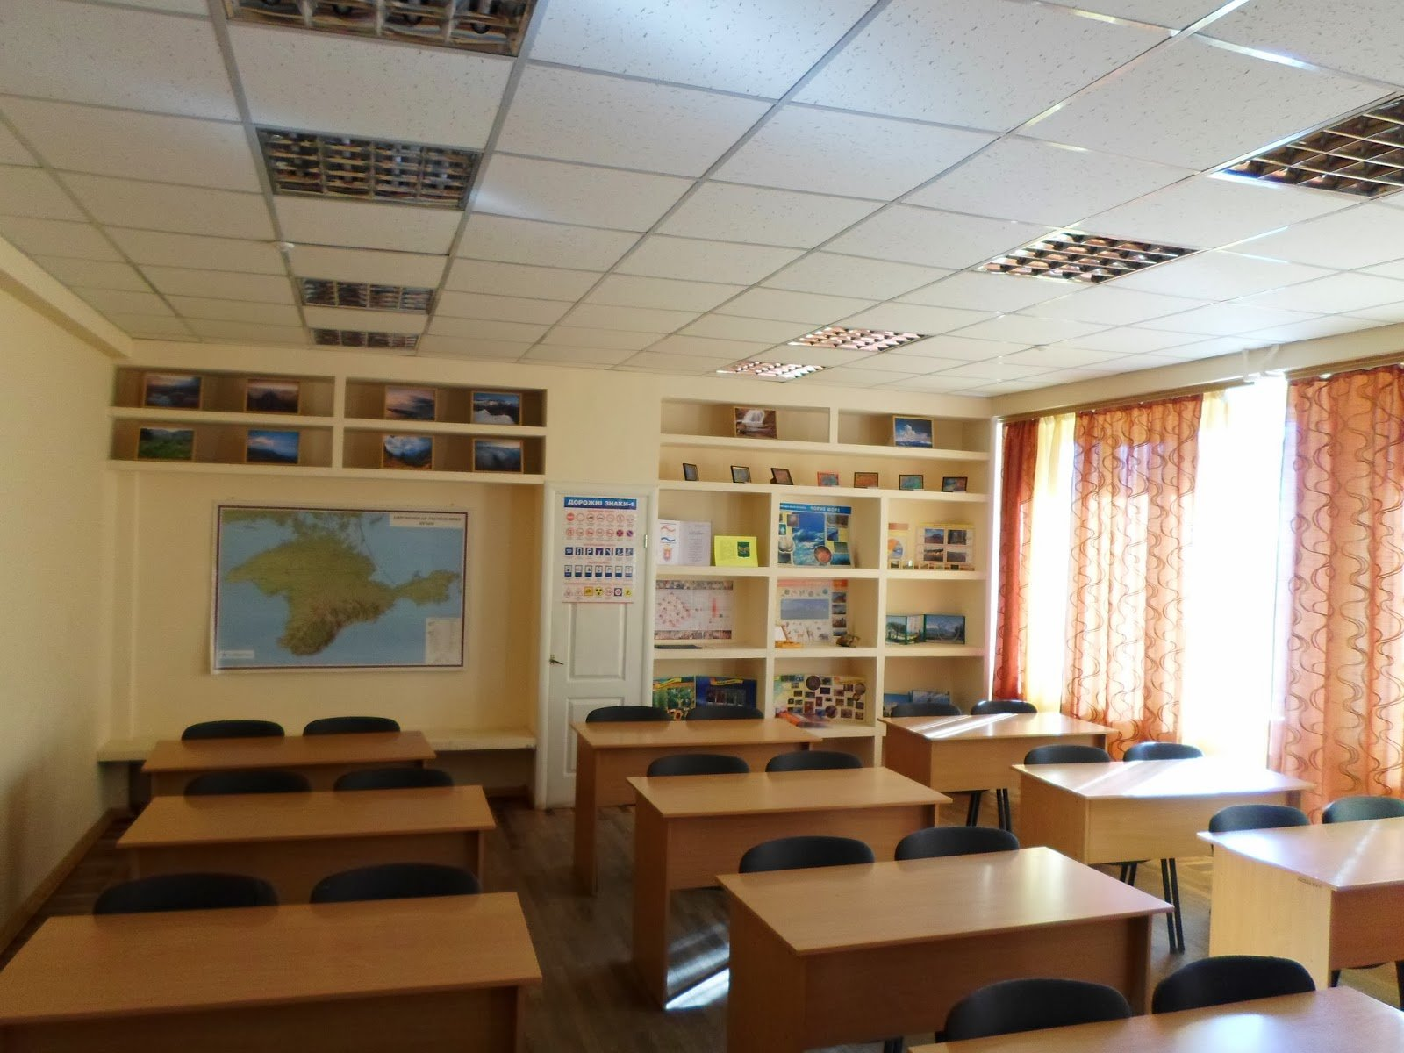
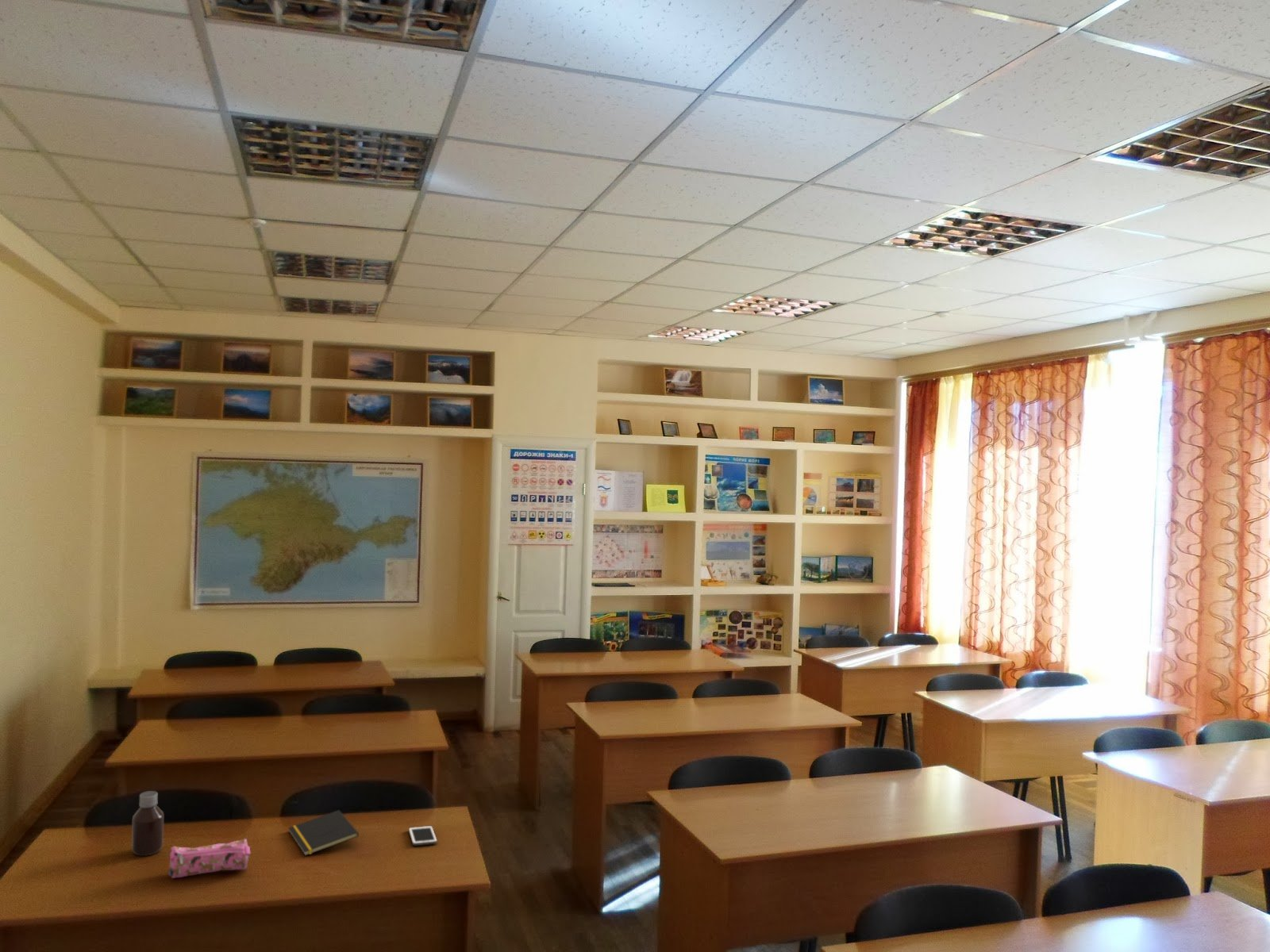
+ cell phone [408,825,438,846]
+ pencil case [167,838,252,879]
+ bottle [131,790,164,857]
+ notepad [287,809,360,857]
